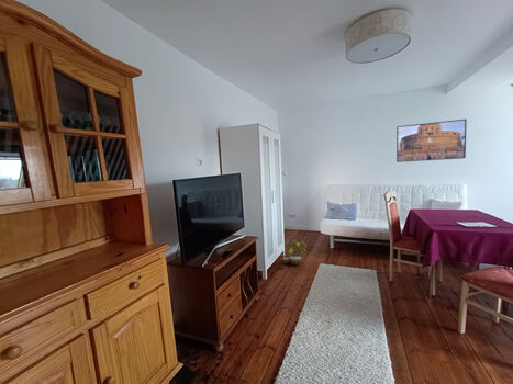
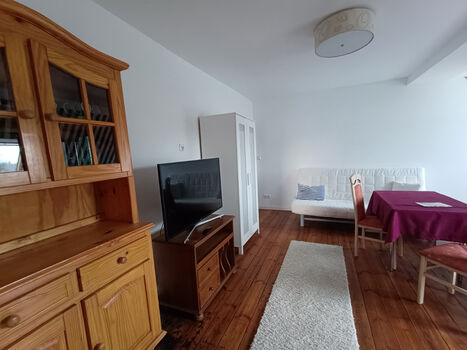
- potted plant [281,239,308,267]
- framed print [395,117,468,163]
